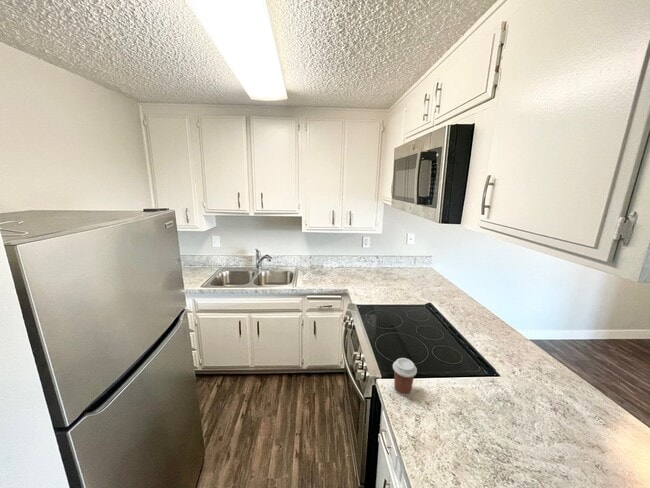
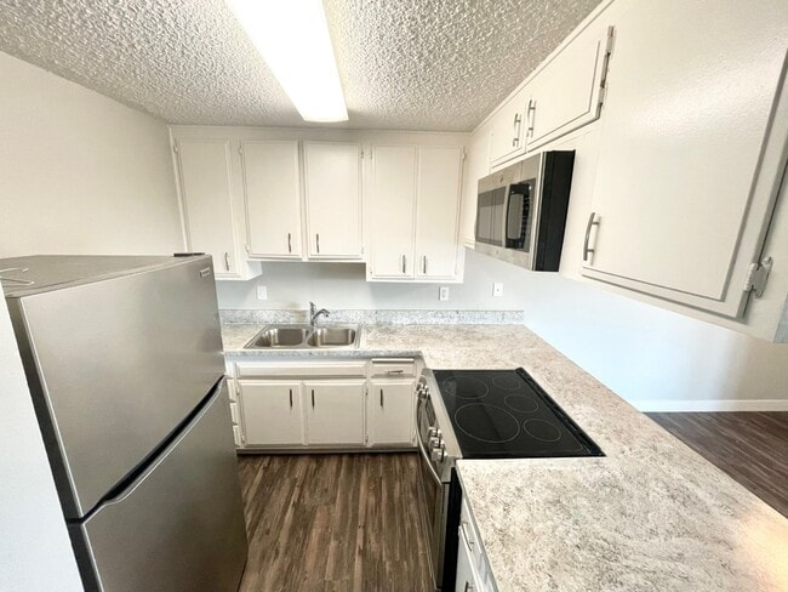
- coffee cup [392,357,418,397]
